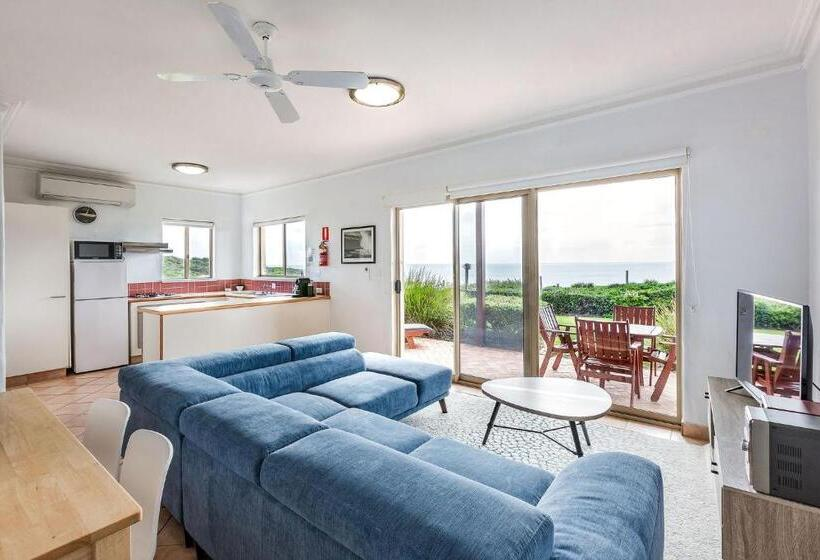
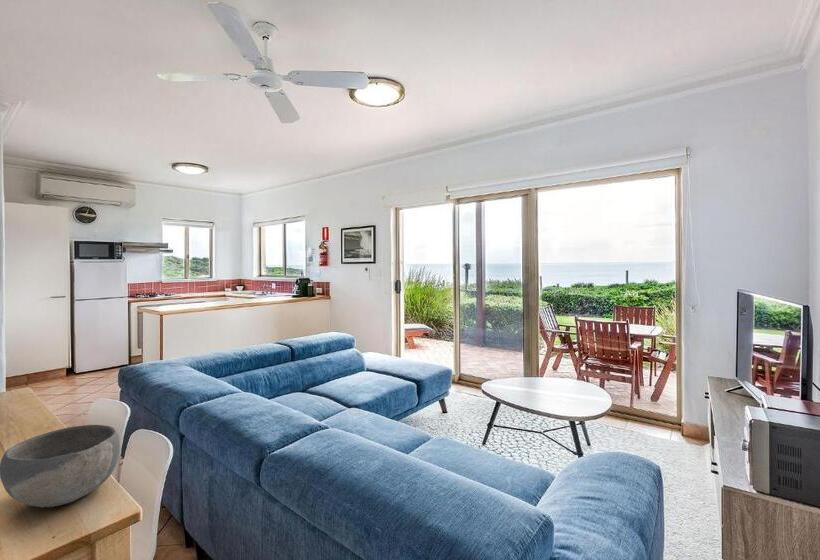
+ bowl [0,424,121,508]
